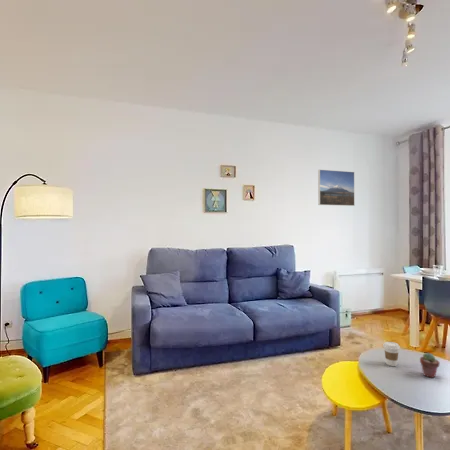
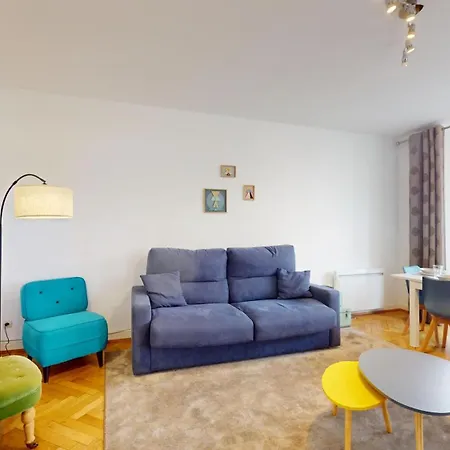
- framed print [317,169,355,207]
- coffee cup [382,341,401,367]
- potted succulent [419,352,441,379]
